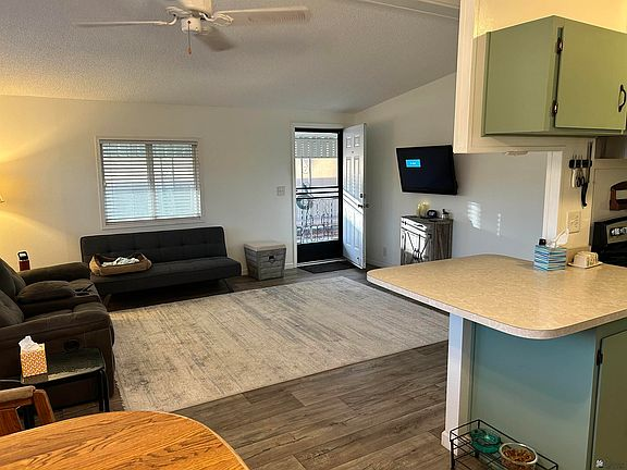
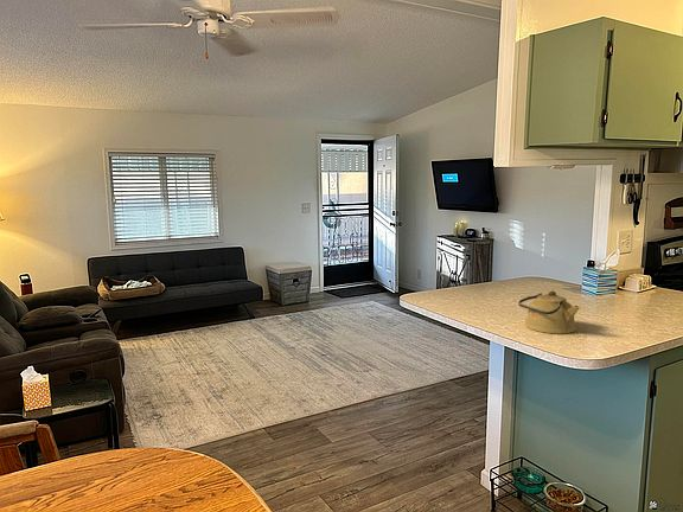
+ kettle [517,289,581,335]
